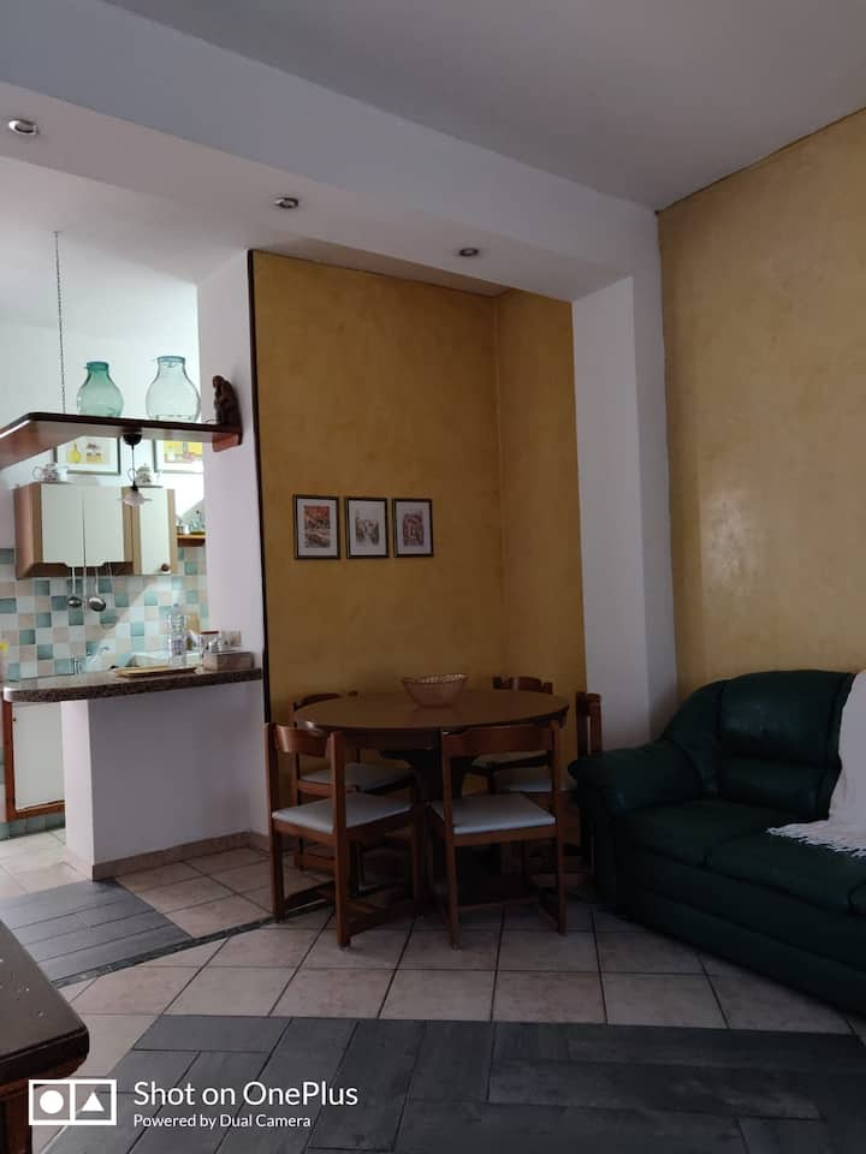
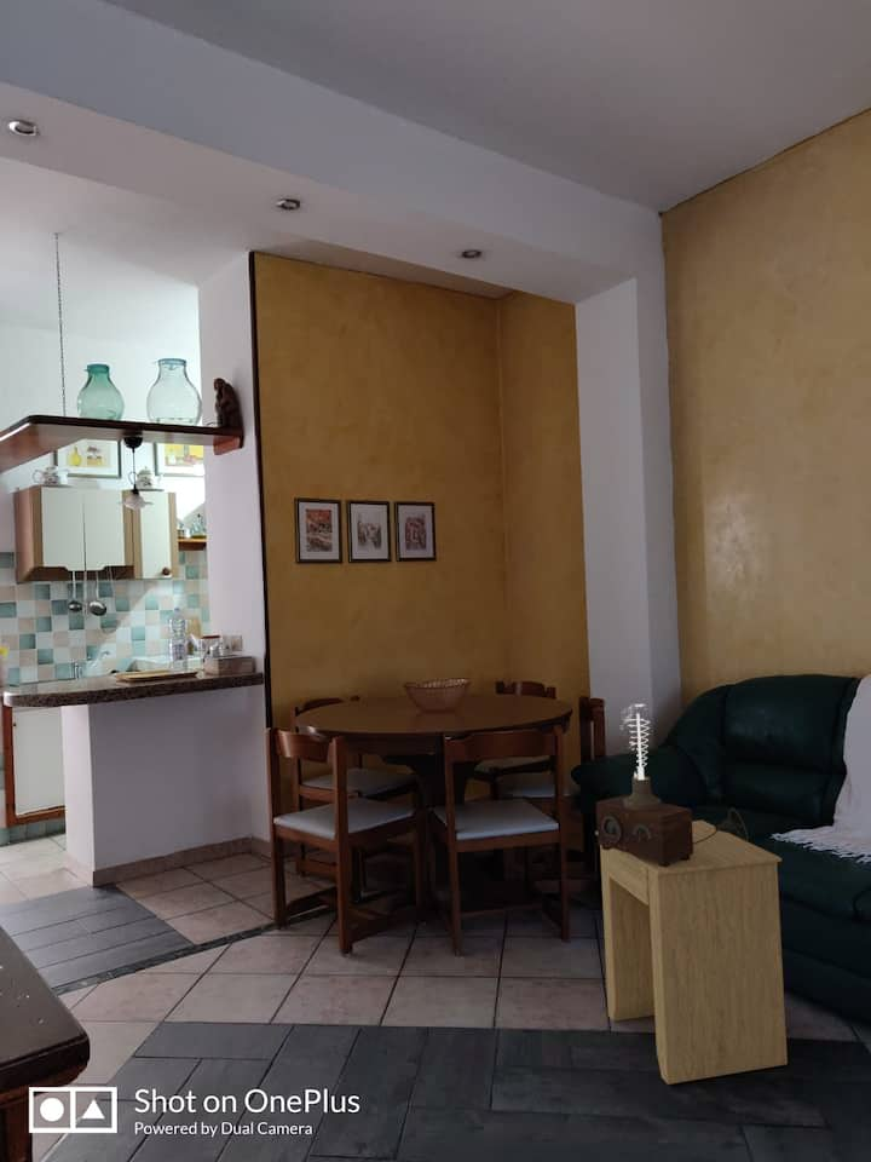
+ side table [594,819,789,1086]
+ table lamp [595,702,750,867]
